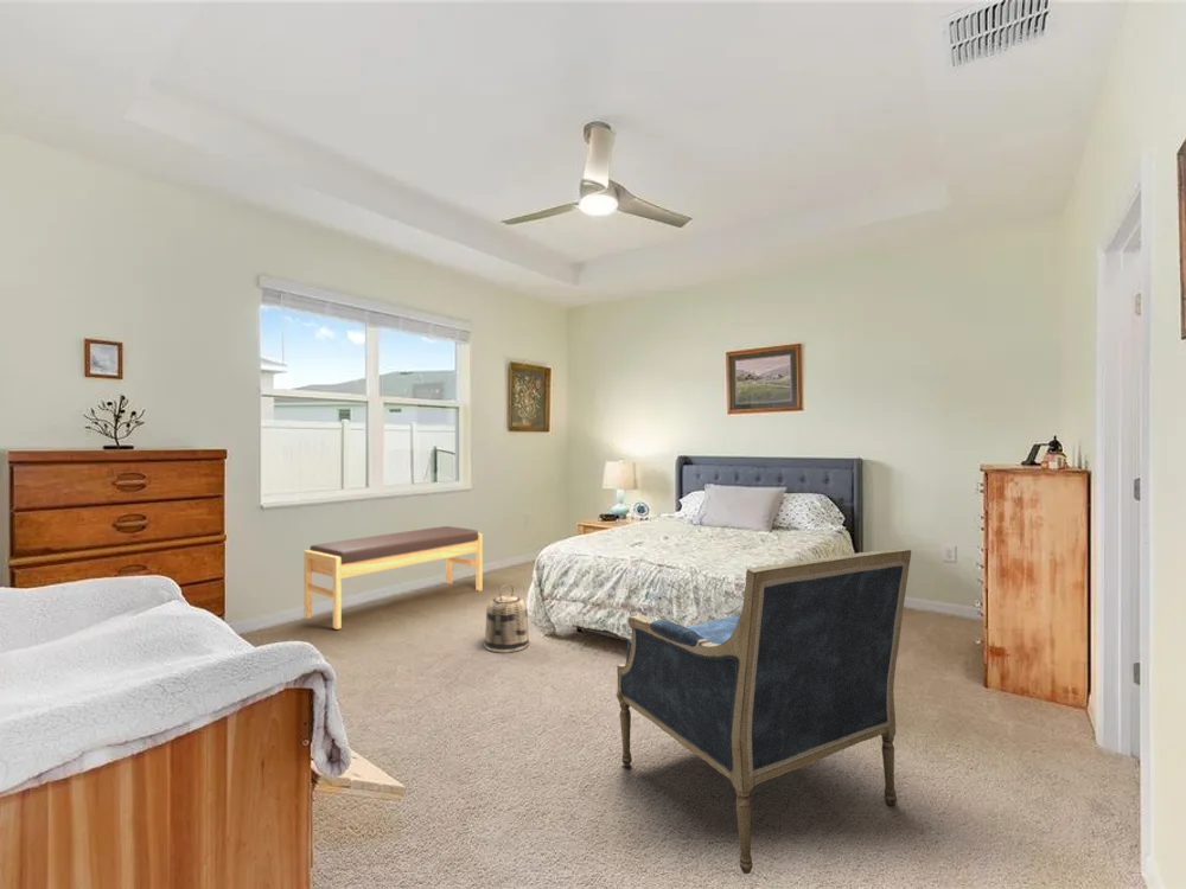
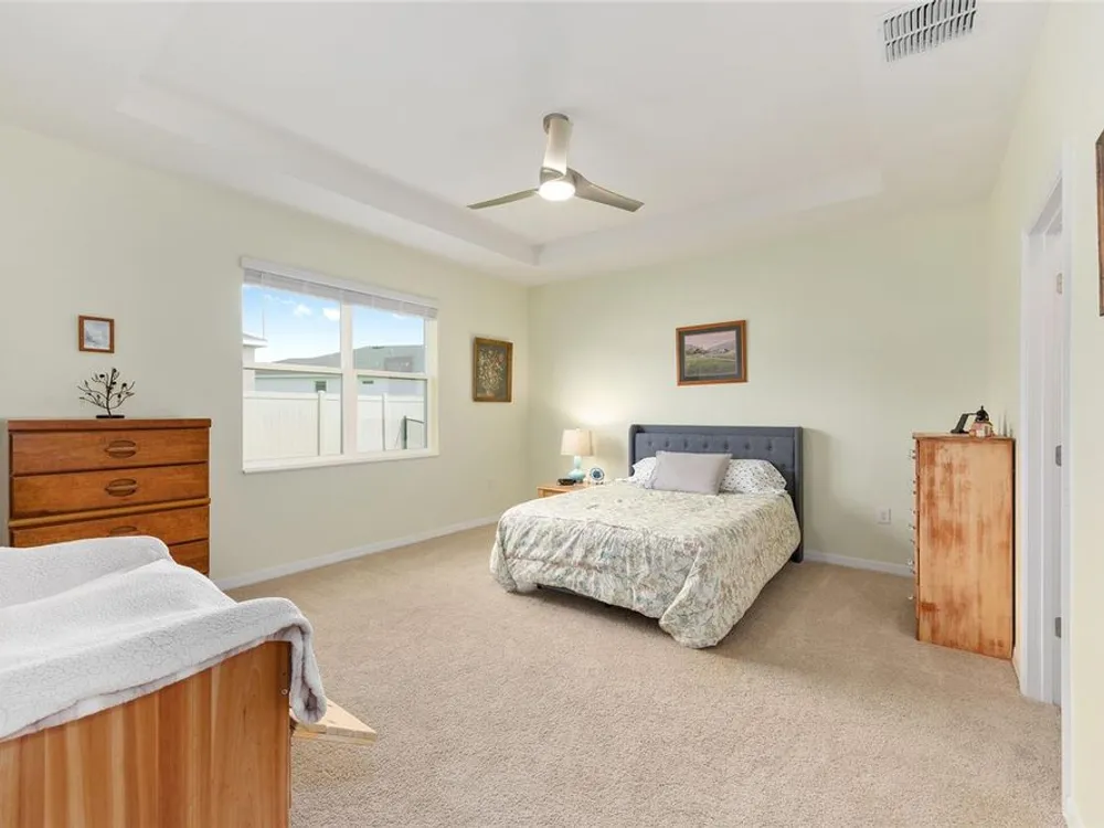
- bench [302,525,484,631]
- armchair [616,546,912,875]
- basket [484,583,530,654]
